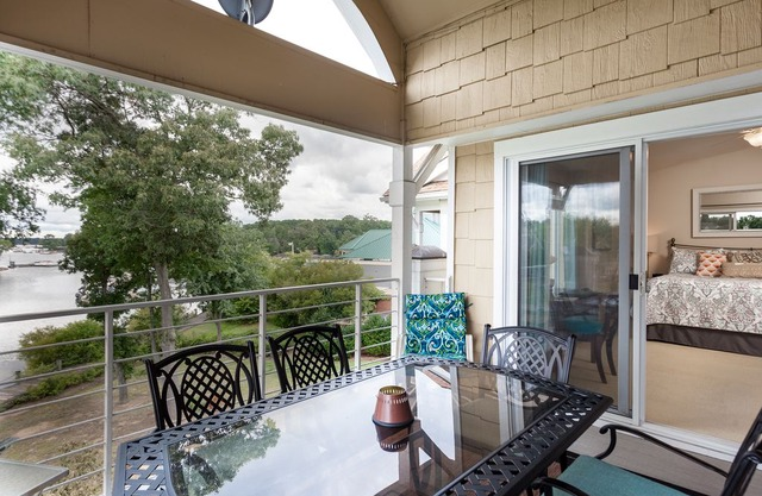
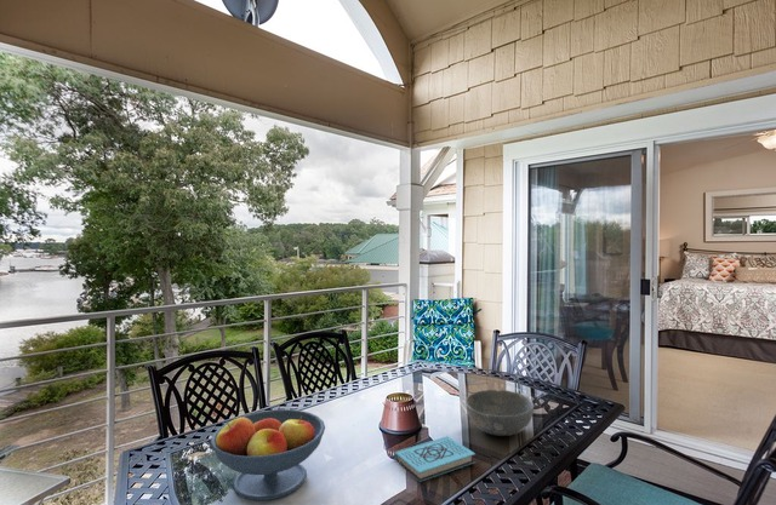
+ book [394,435,477,483]
+ bowl [464,389,535,437]
+ fruit bowl [210,408,326,501]
